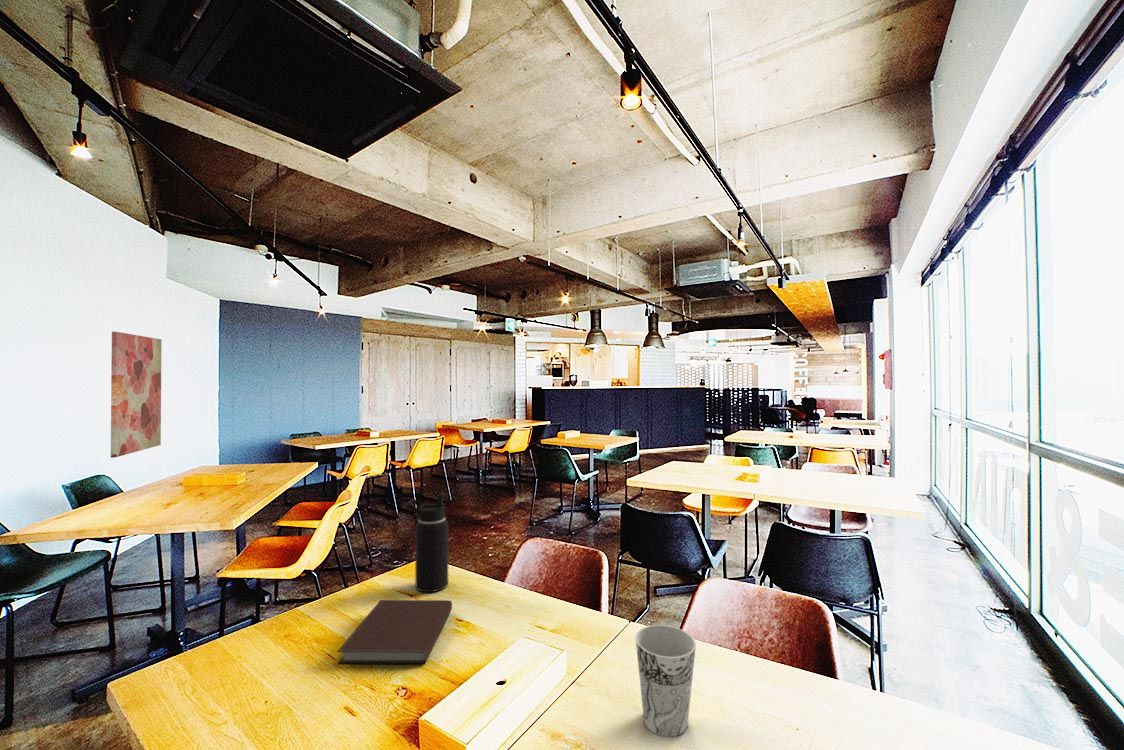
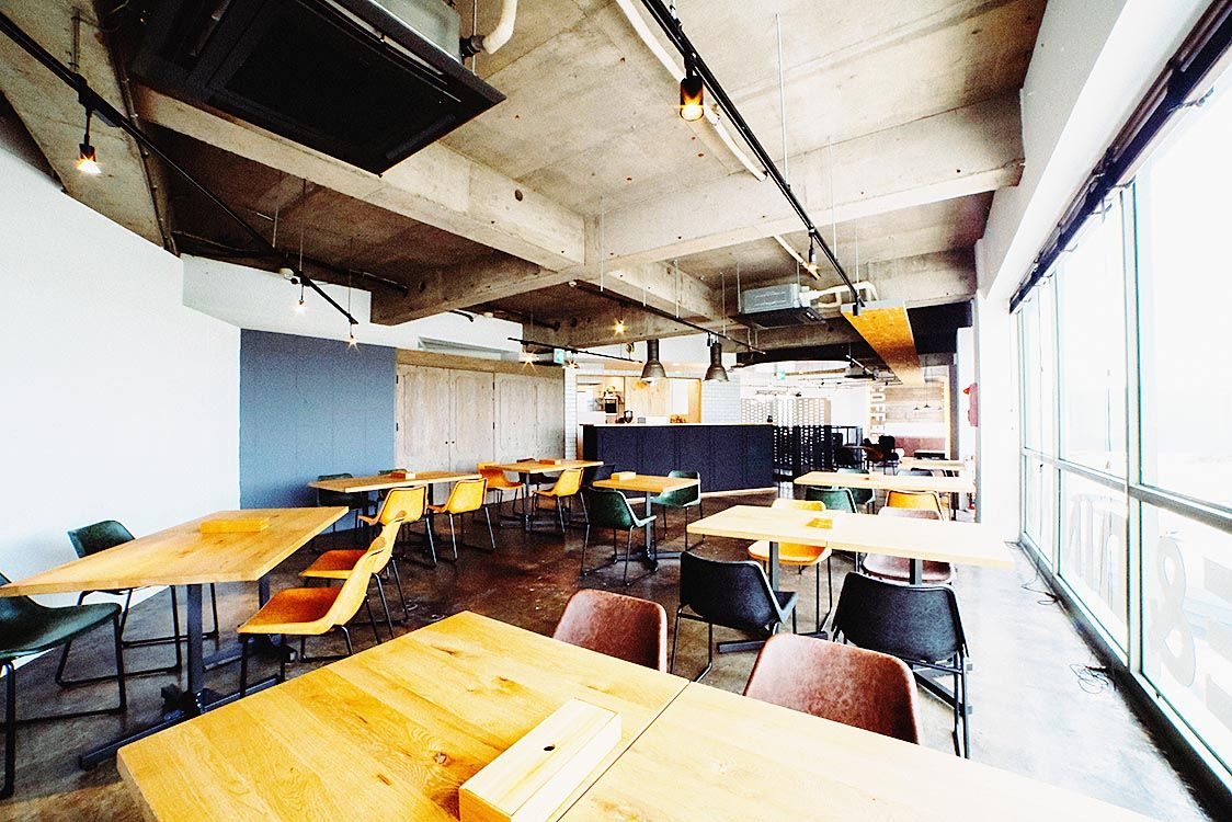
- notebook [336,599,453,666]
- wall art [110,331,163,459]
- water bottle [405,491,449,593]
- cup [635,624,697,738]
